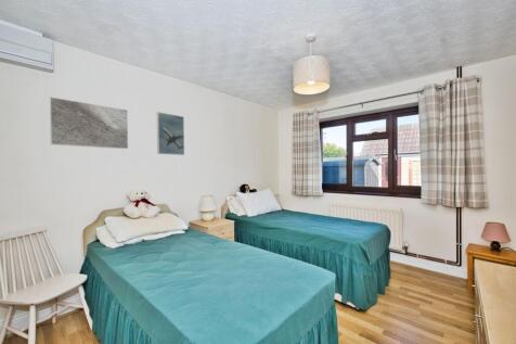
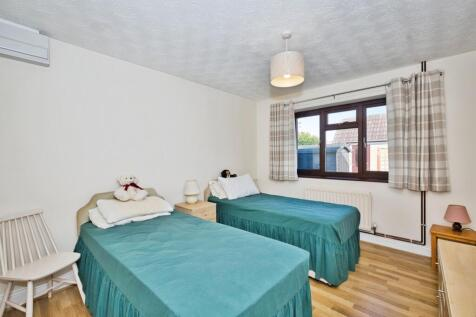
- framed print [49,95,129,150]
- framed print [156,111,185,156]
